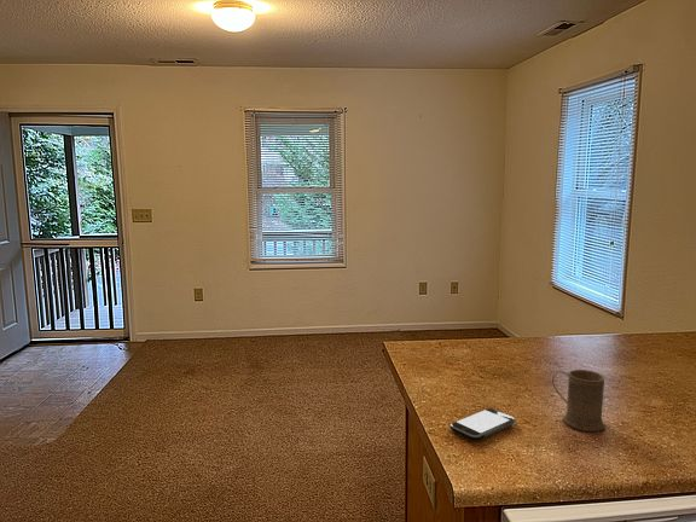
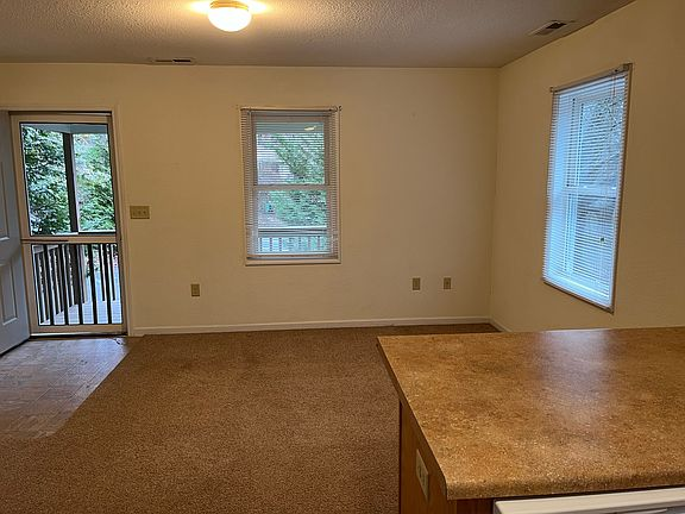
- smartphone [450,407,516,442]
- mug [551,369,607,433]
